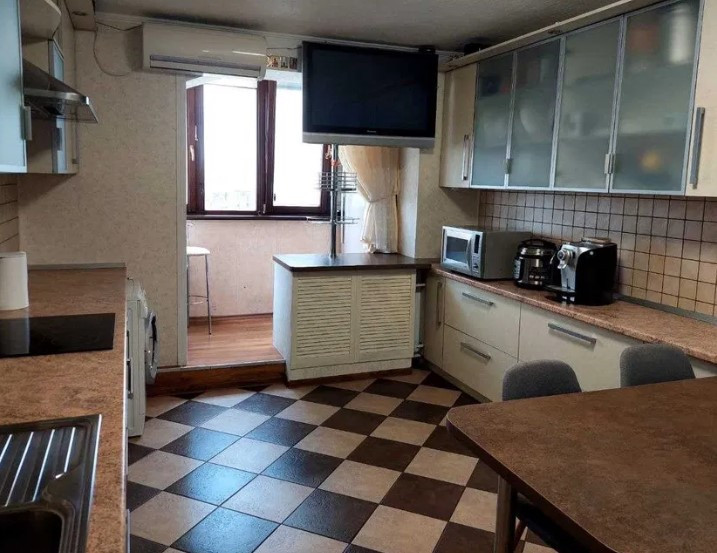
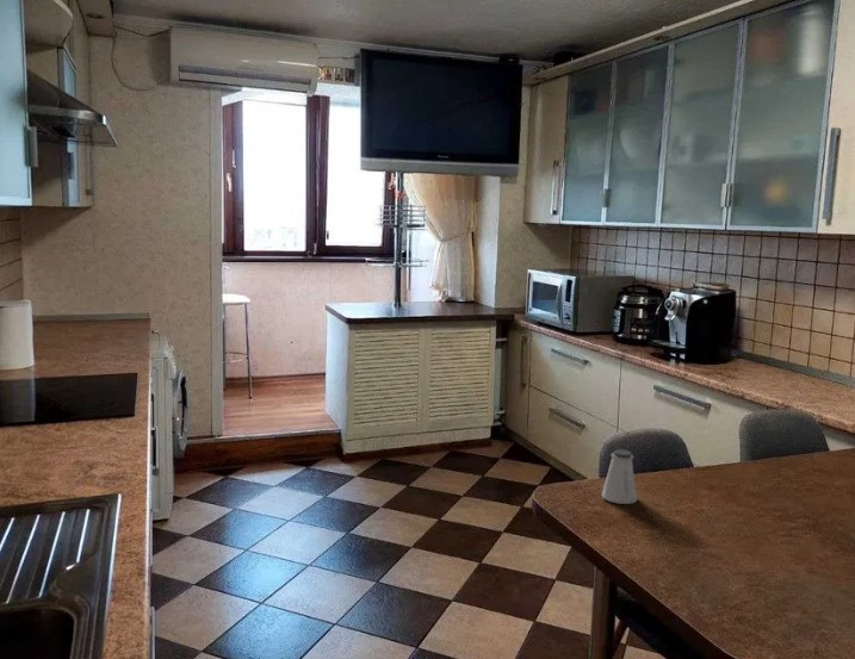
+ saltshaker [601,448,638,505]
